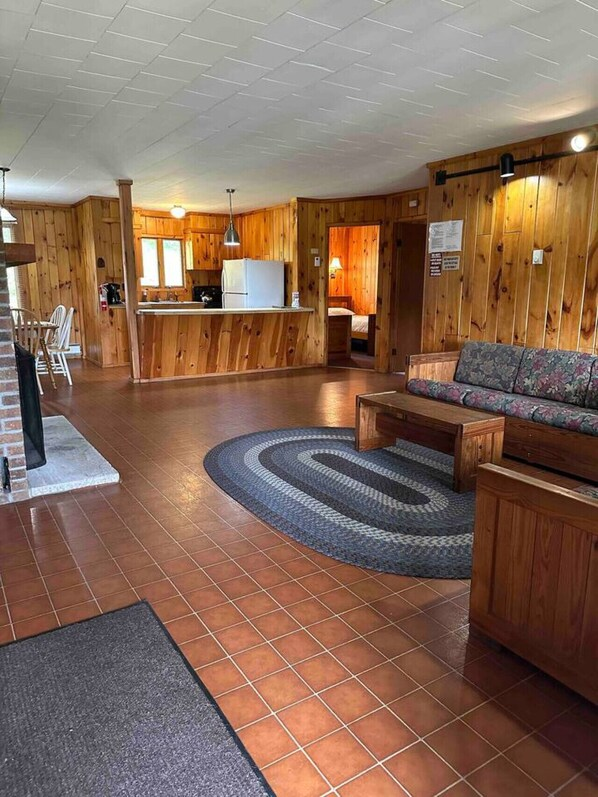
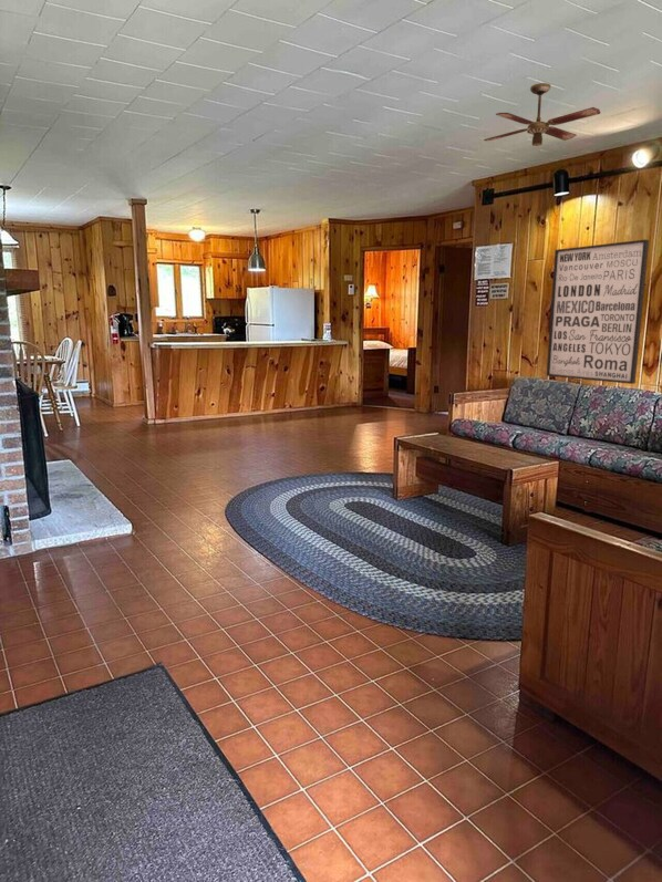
+ wall art [546,238,650,385]
+ ceiling fan [483,82,601,147]
